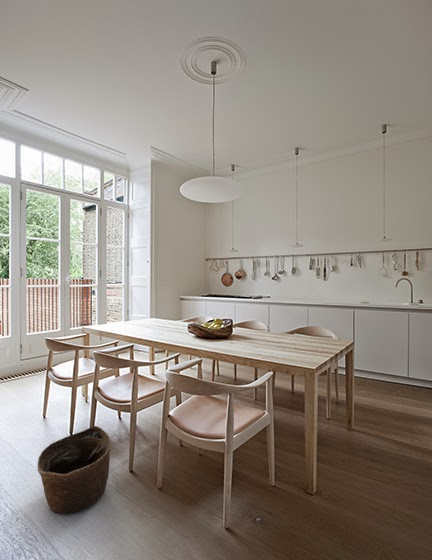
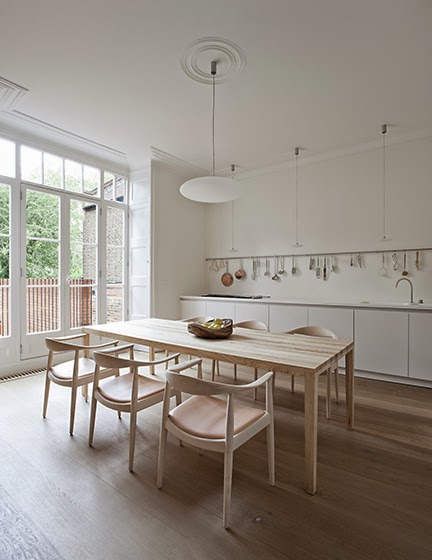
- basket [36,425,112,514]
